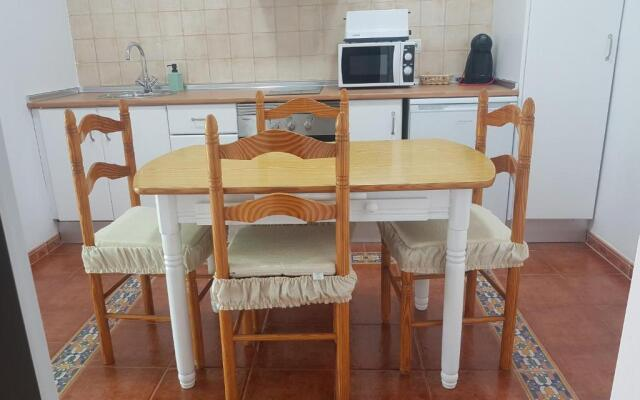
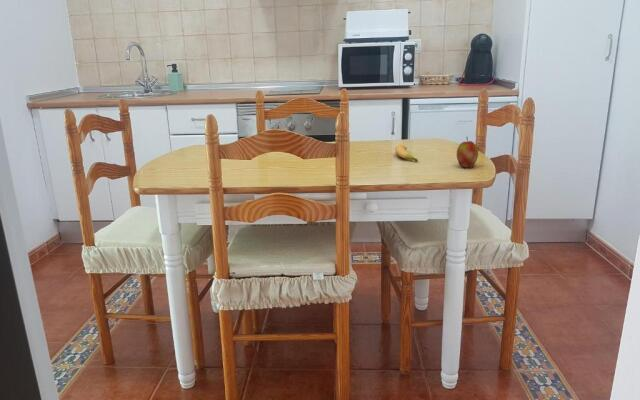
+ apple [456,136,479,168]
+ banana [394,144,419,162]
